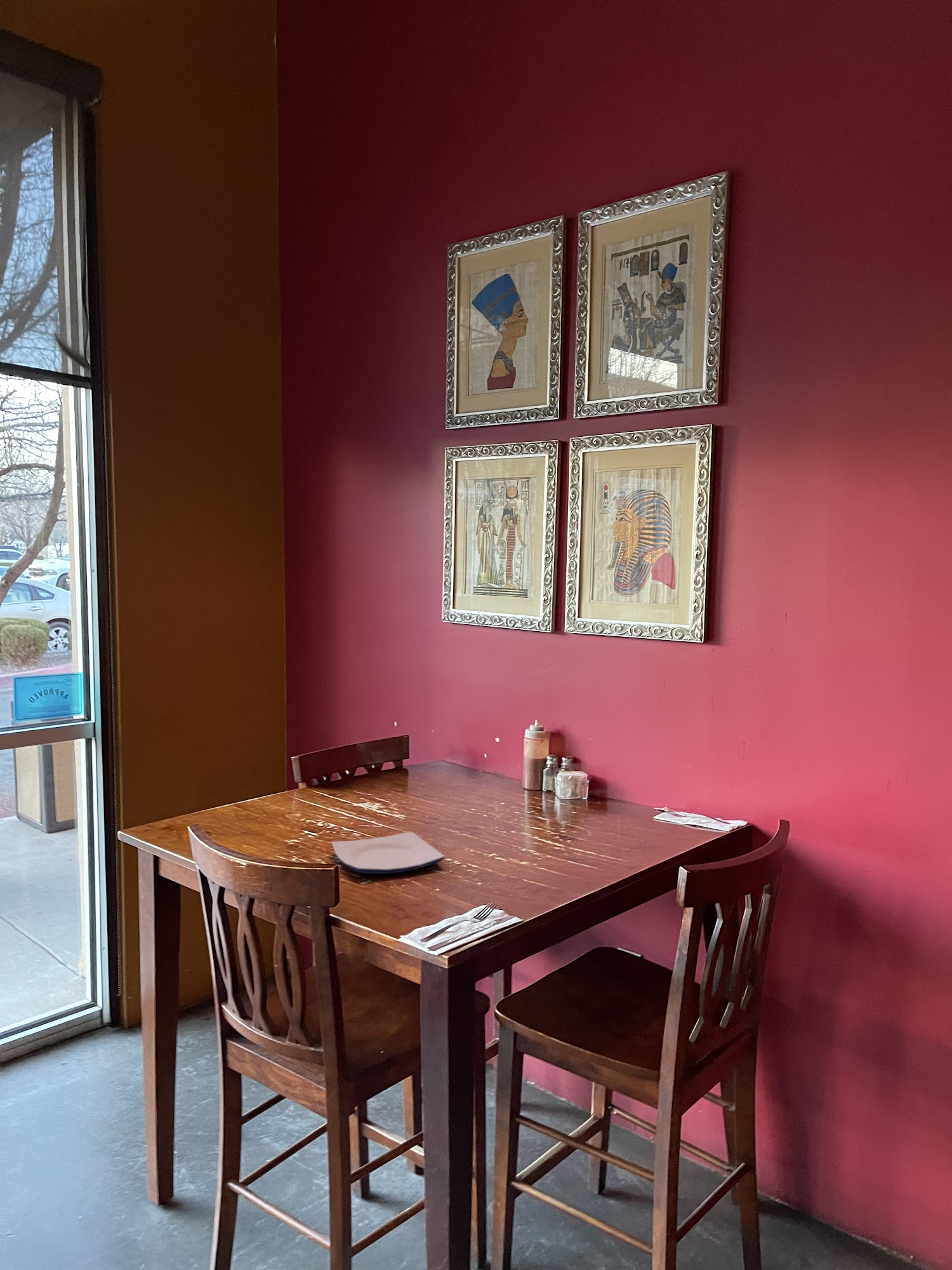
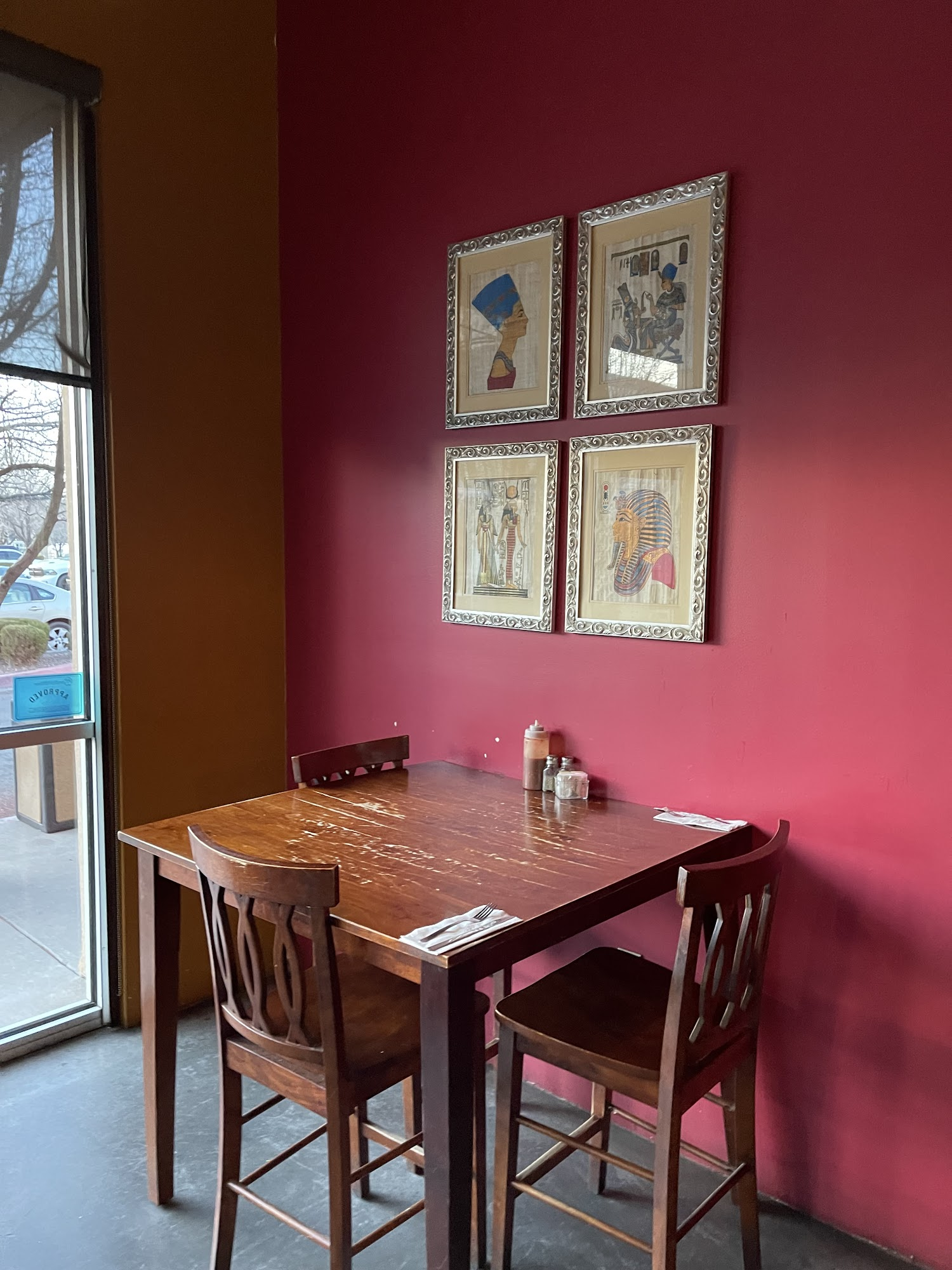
- plate [331,831,446,874]
